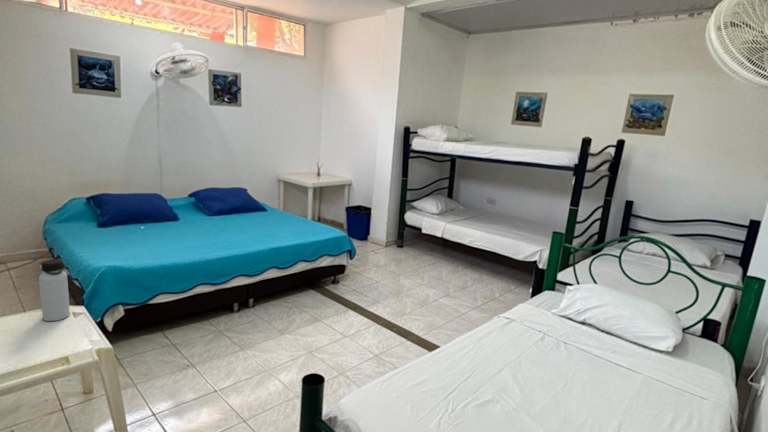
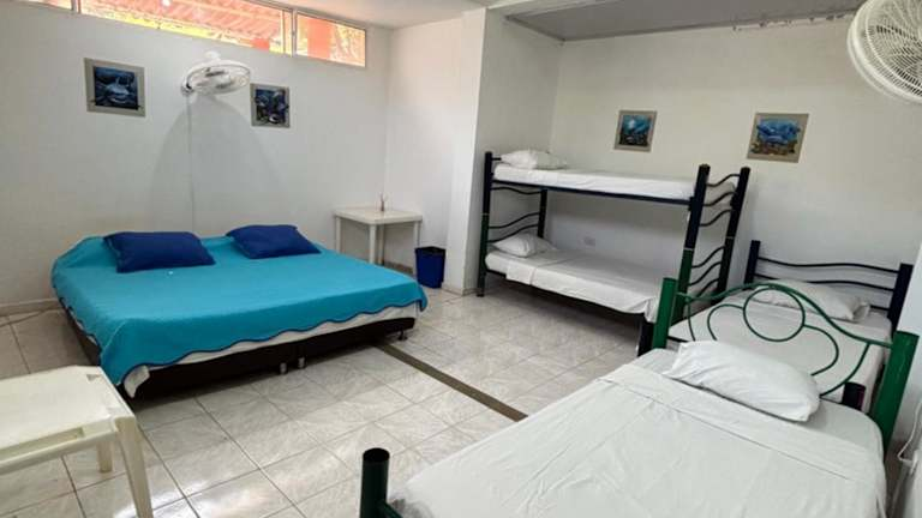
- water bottle [38,258,71,322]
